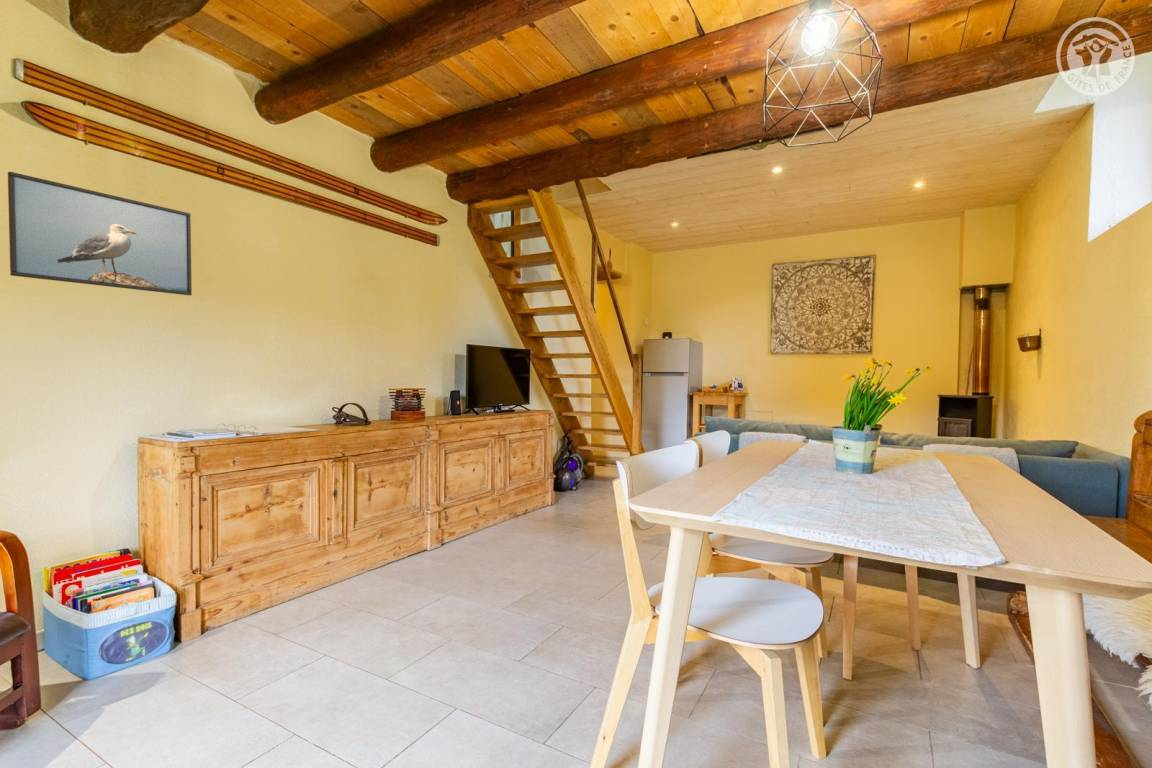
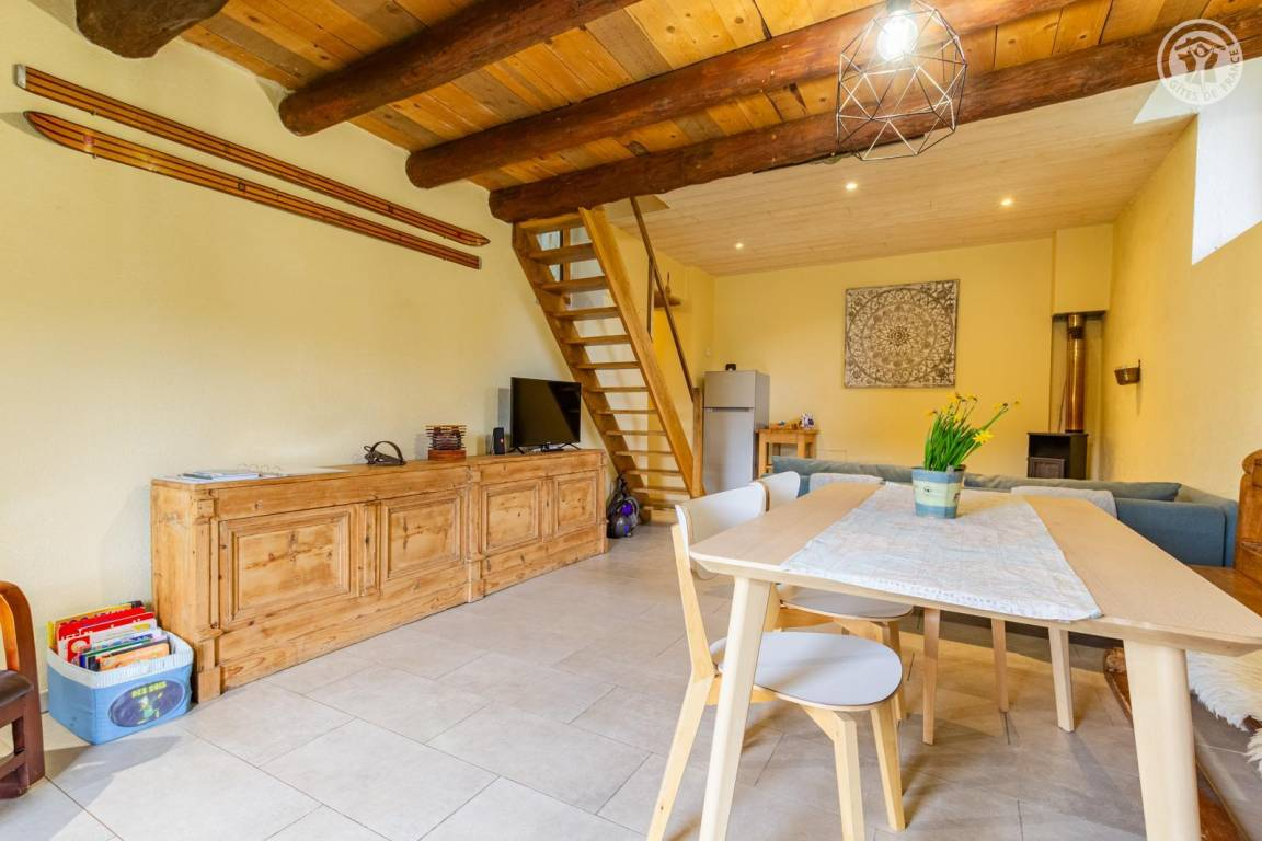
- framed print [7,171,193,296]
